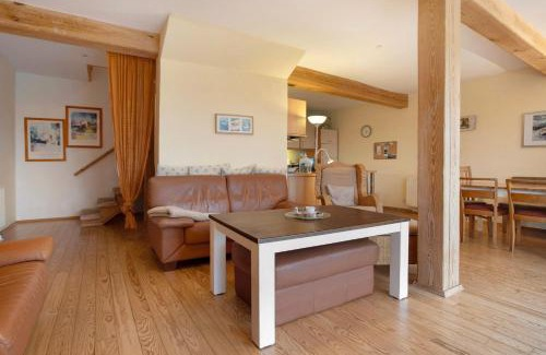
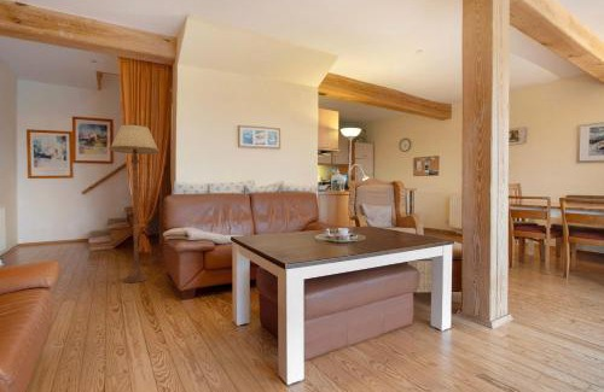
+ floor lamp [108,122,161,283]
